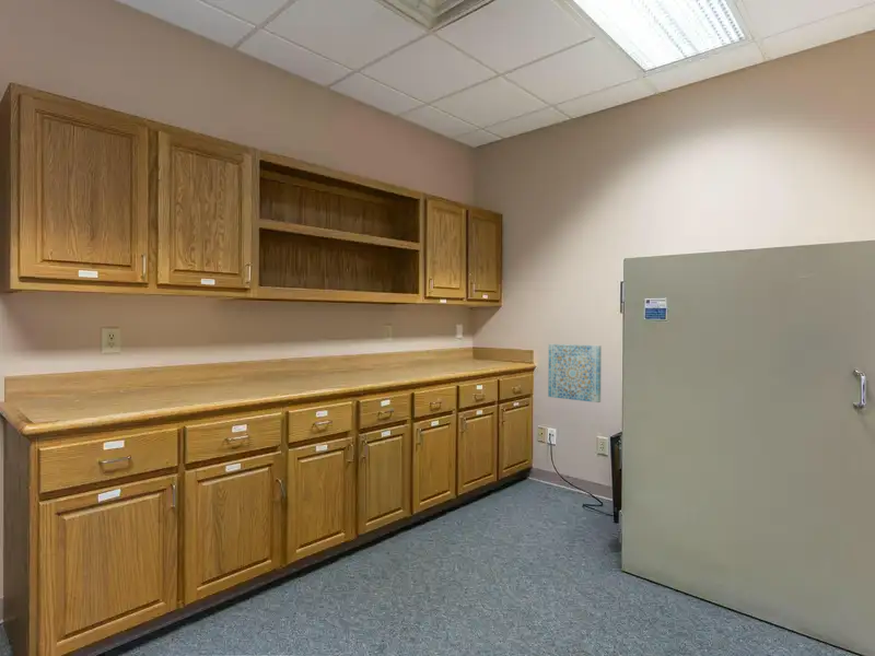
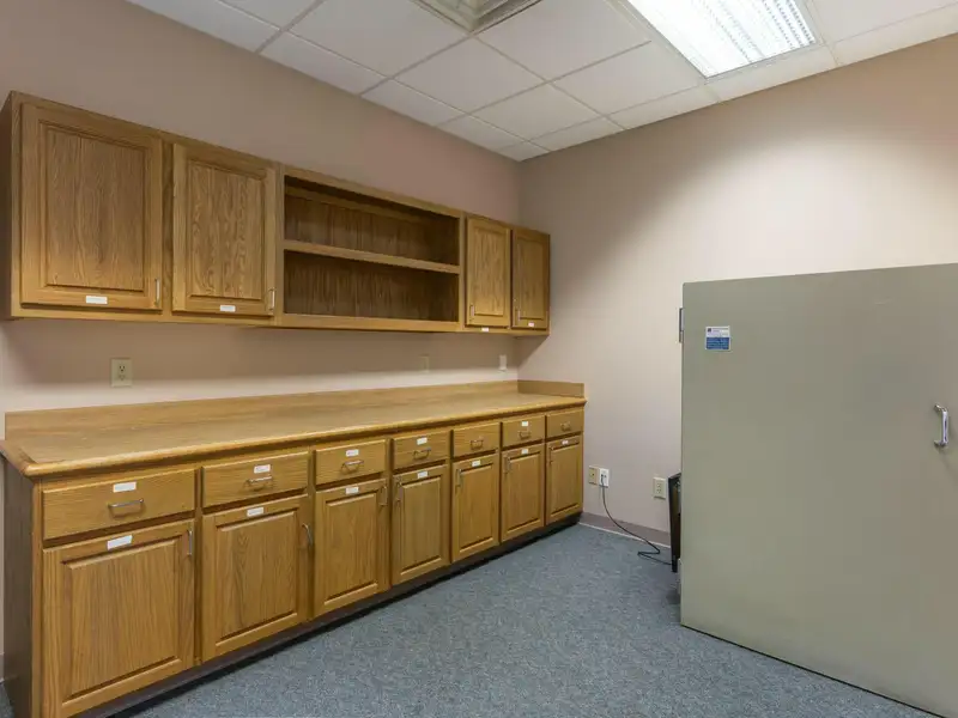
- wall art [547,343,603,403]
